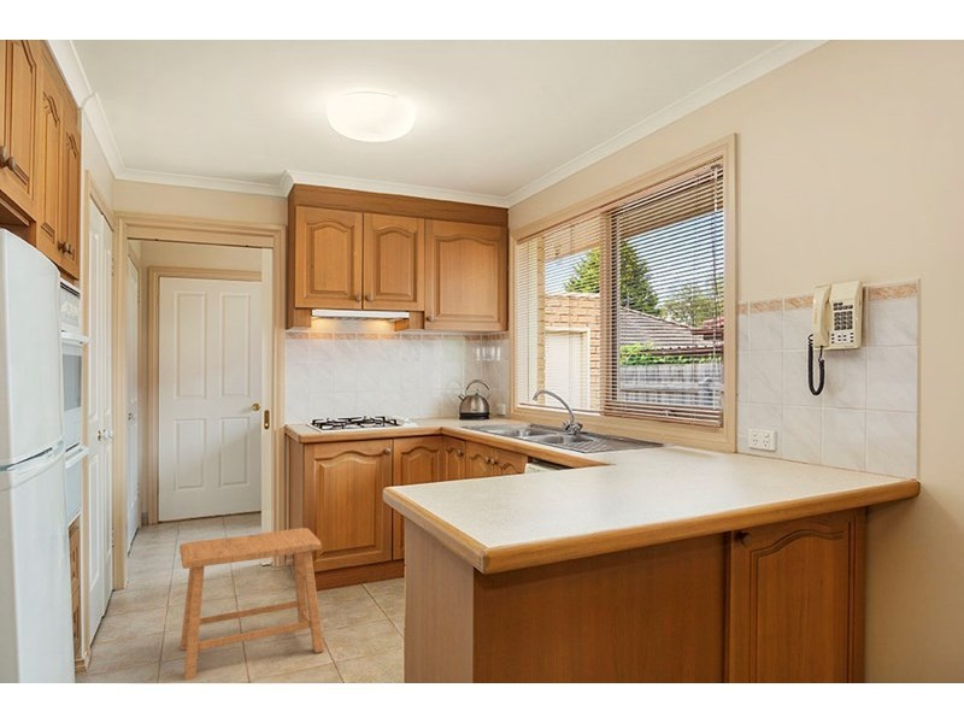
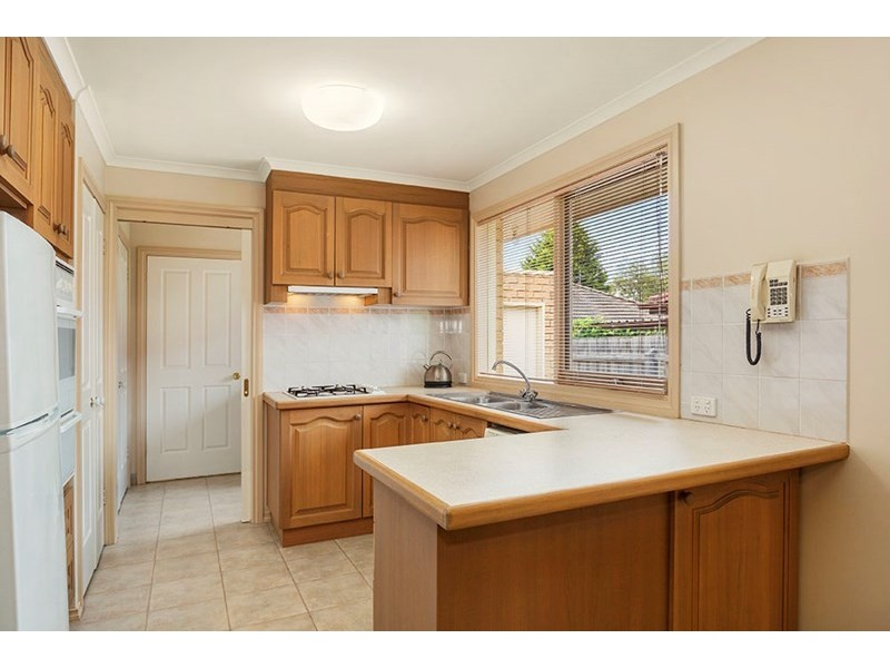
- stool [178,527,325,682]
